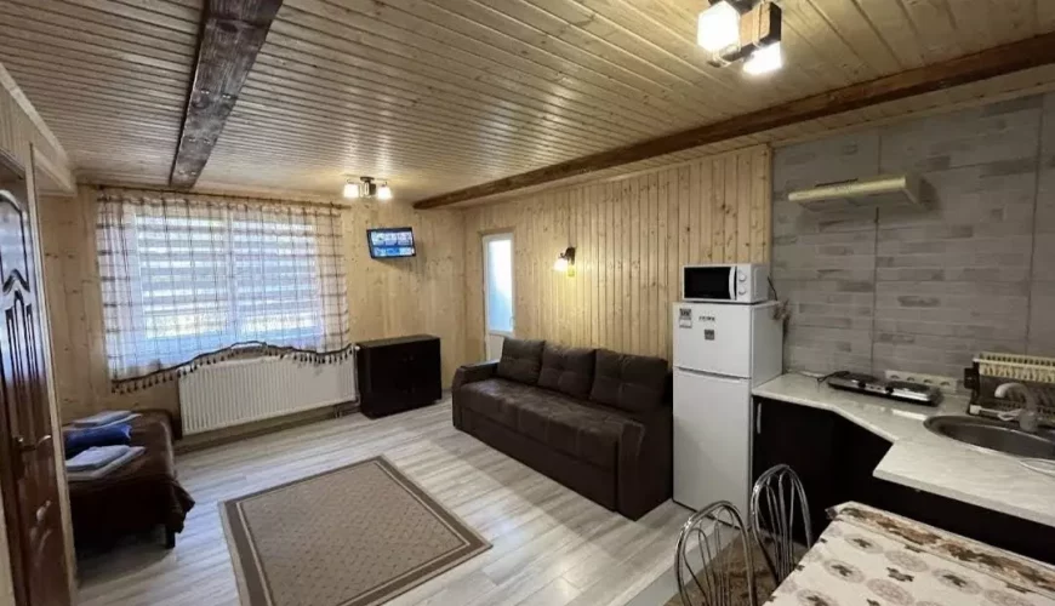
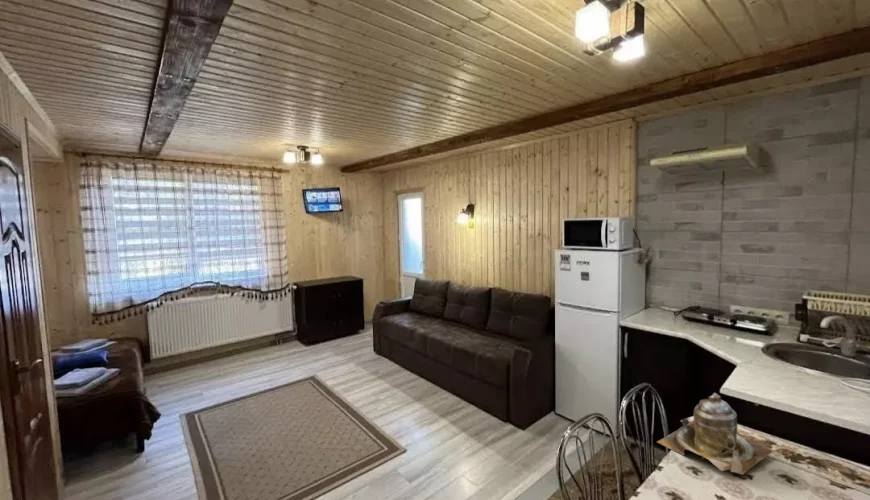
+ teapot [656,392,774,476]
